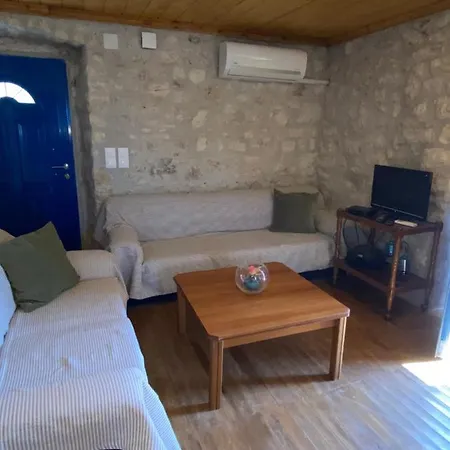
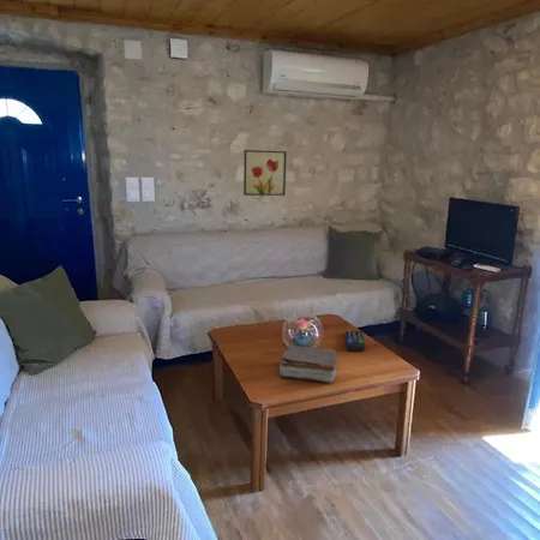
+ wall art [242,149,288,197]
+ book [278,343,338,384]
+ remote control [344,329,367,352]
